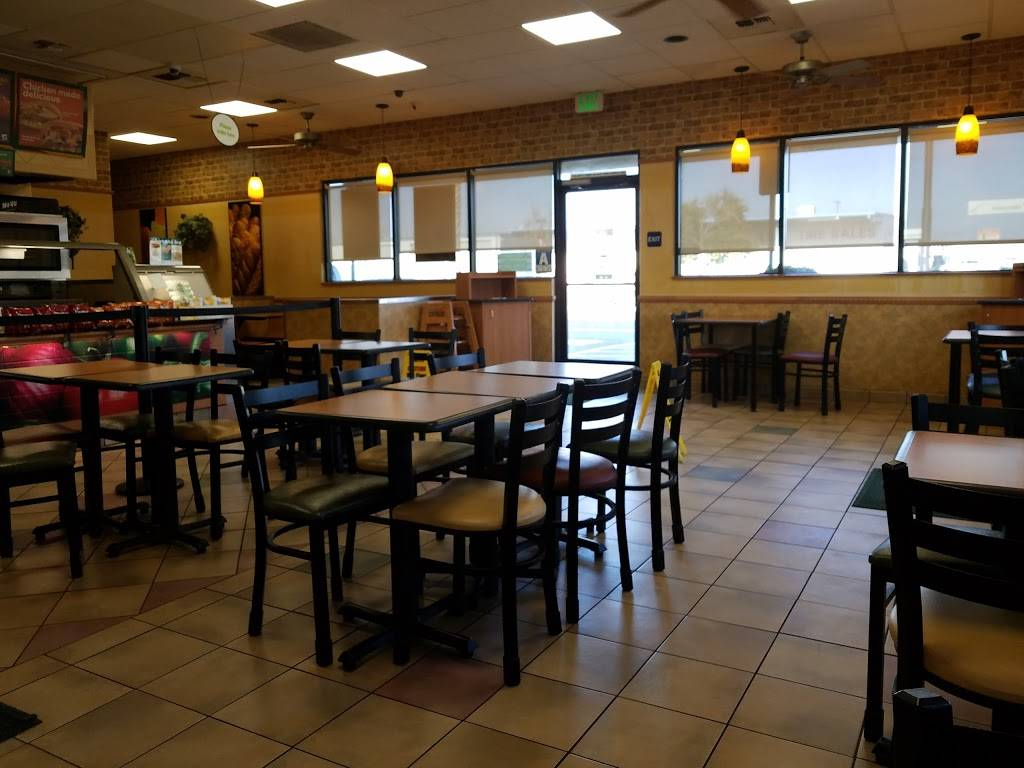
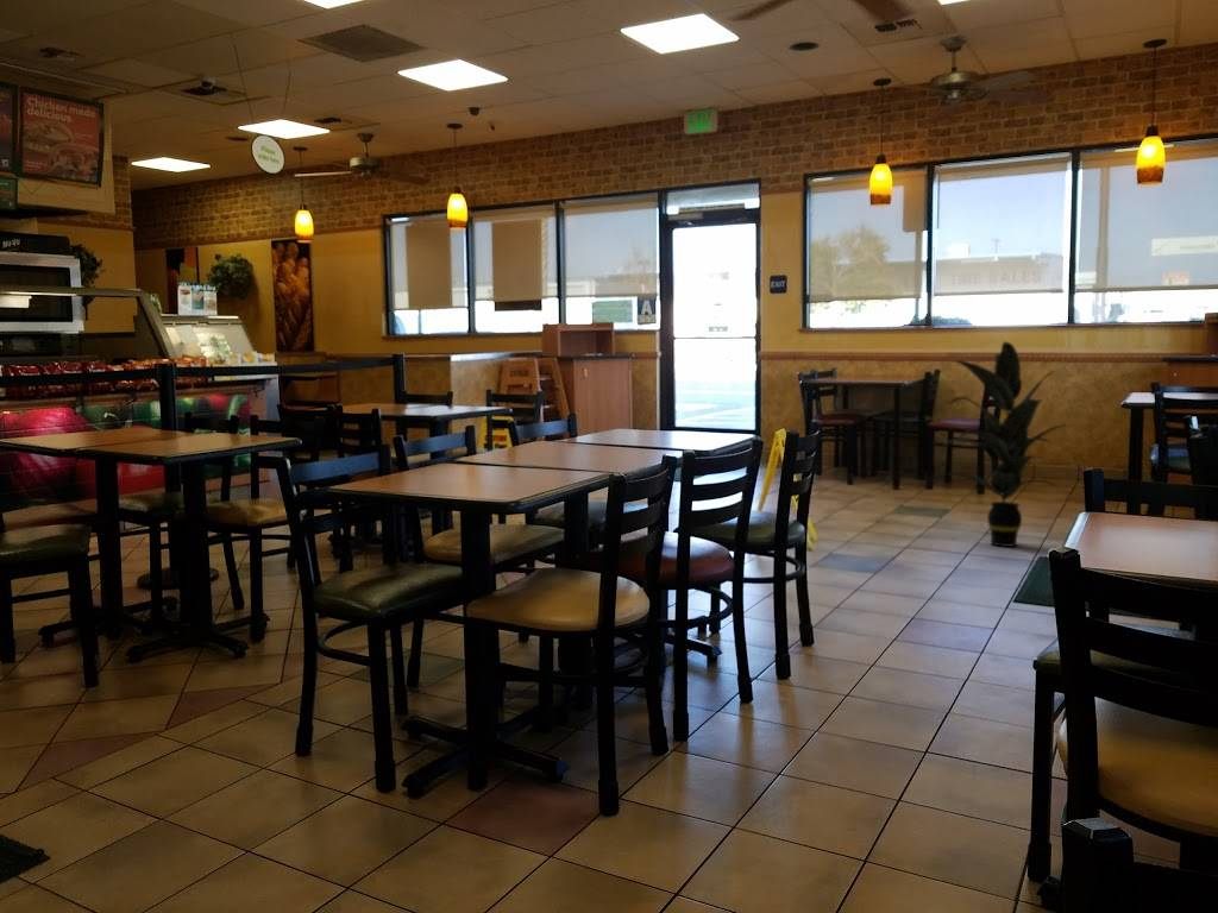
+ indoor plant [937,340,1072,548]
